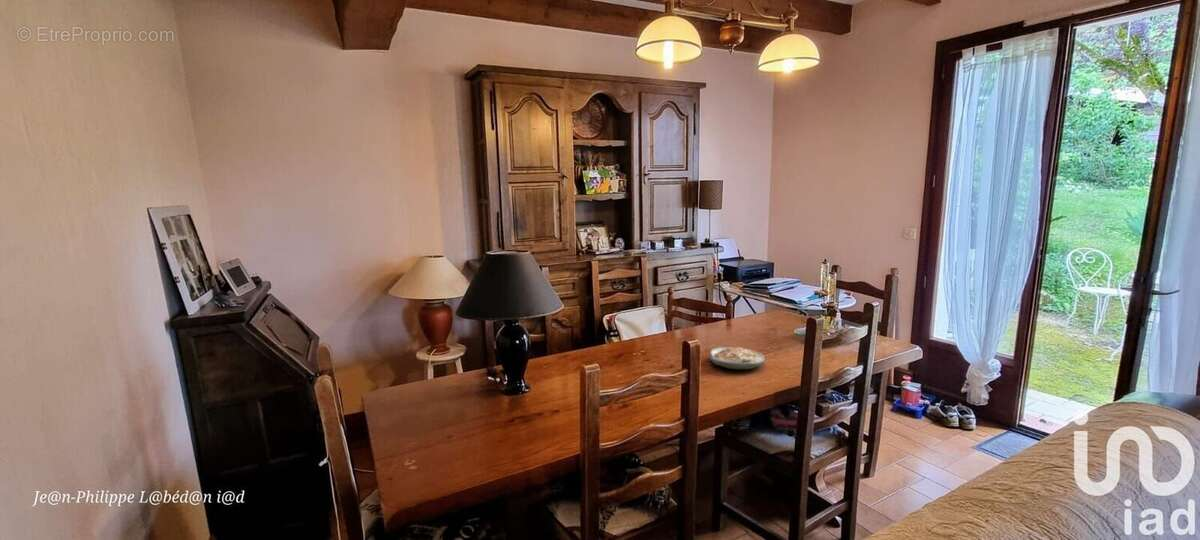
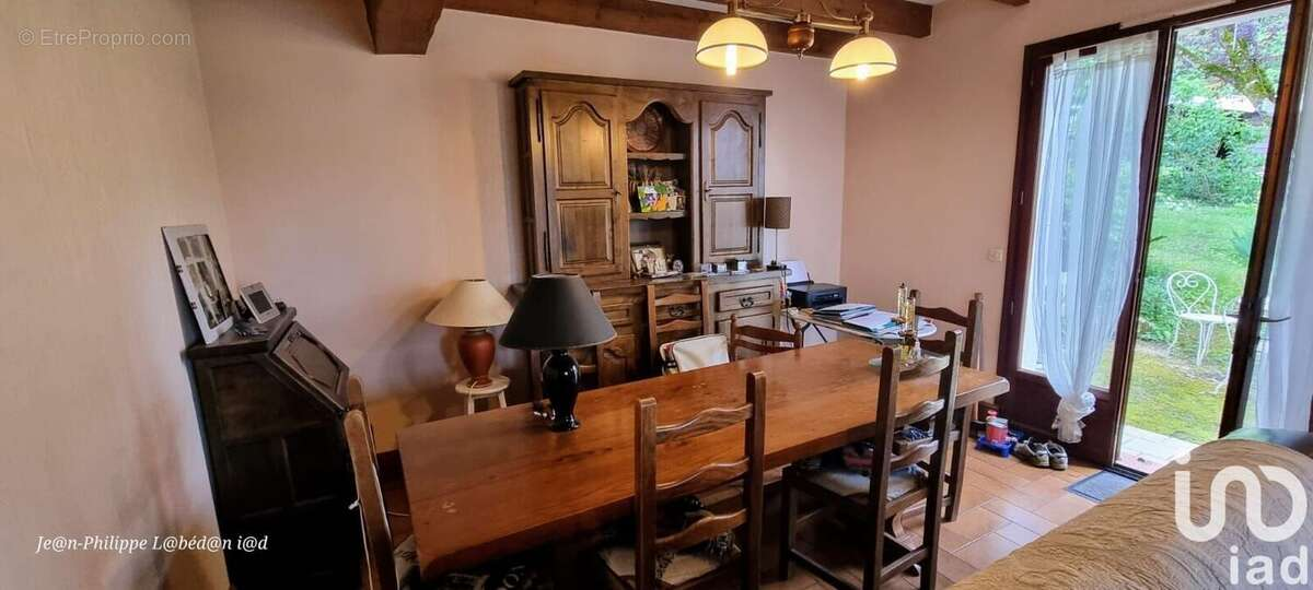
- soup [708,346,765,370]
